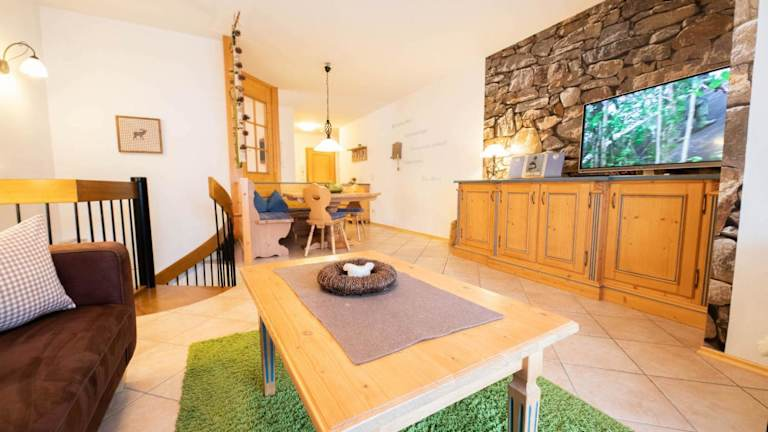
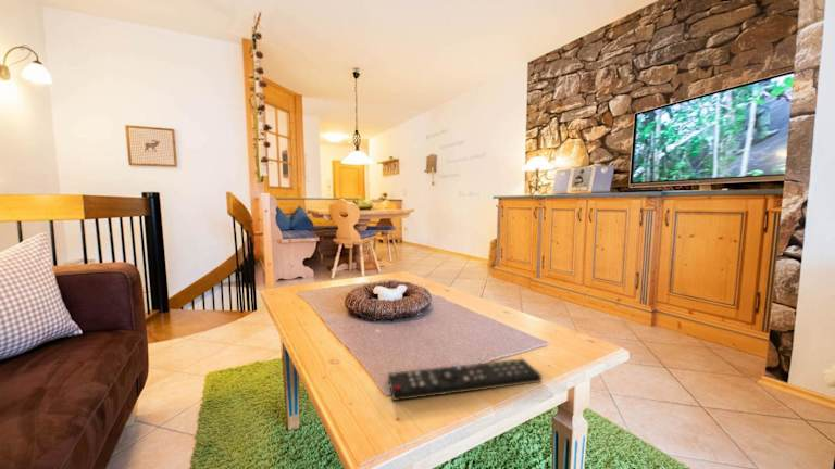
+ remote control [387,357,543,402]
